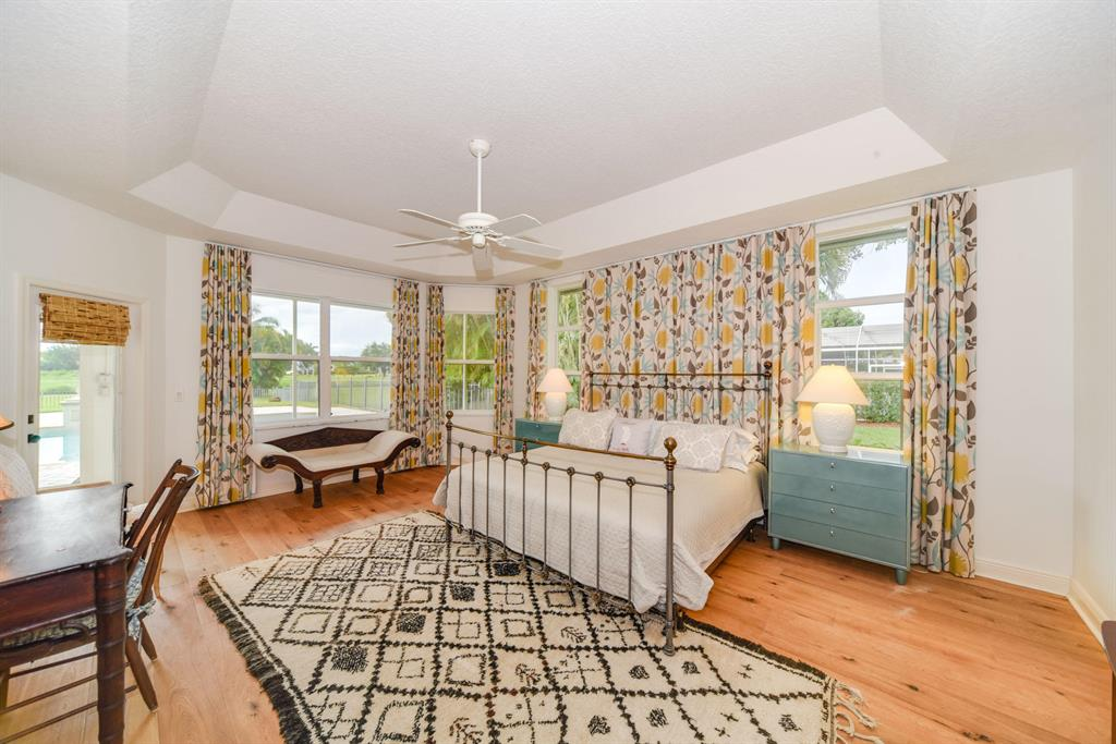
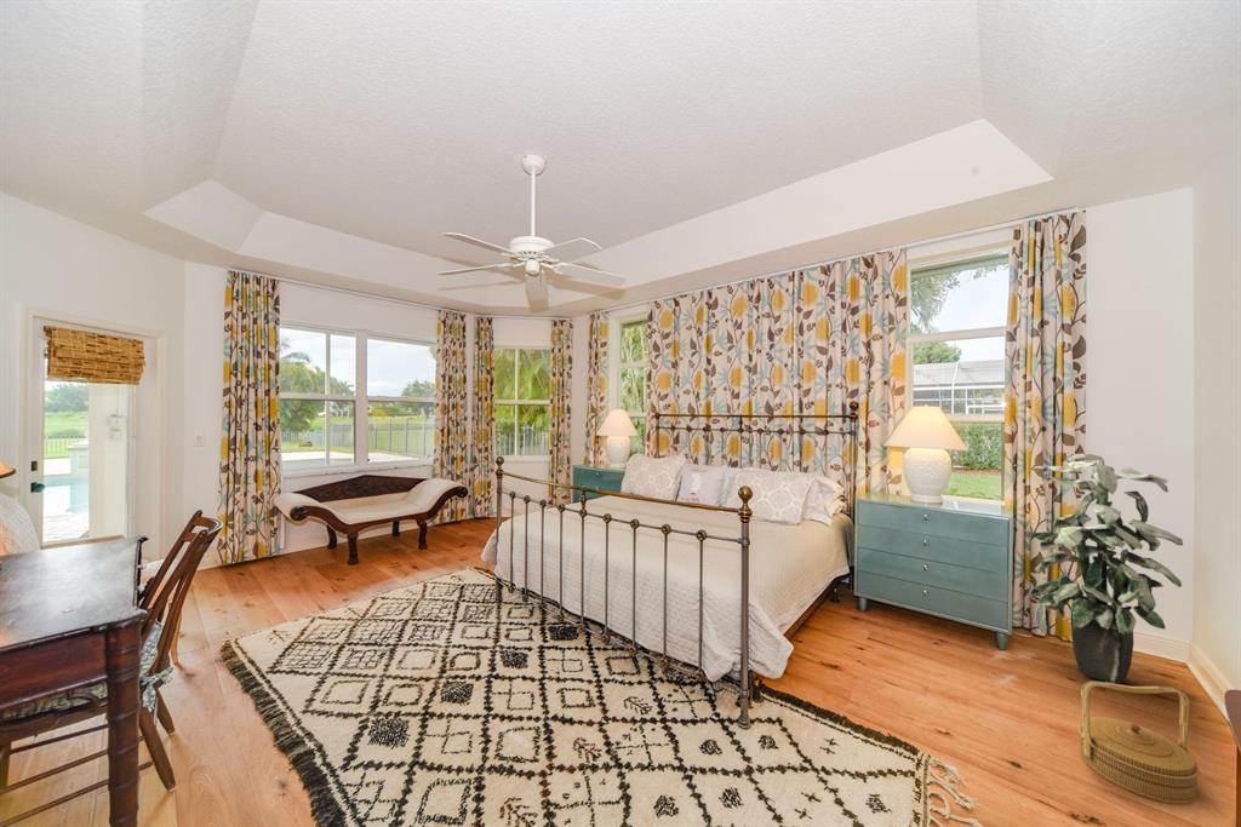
+ basket [1076,680,1201,806]
+ indoor plant [1026,453,1184,684]
